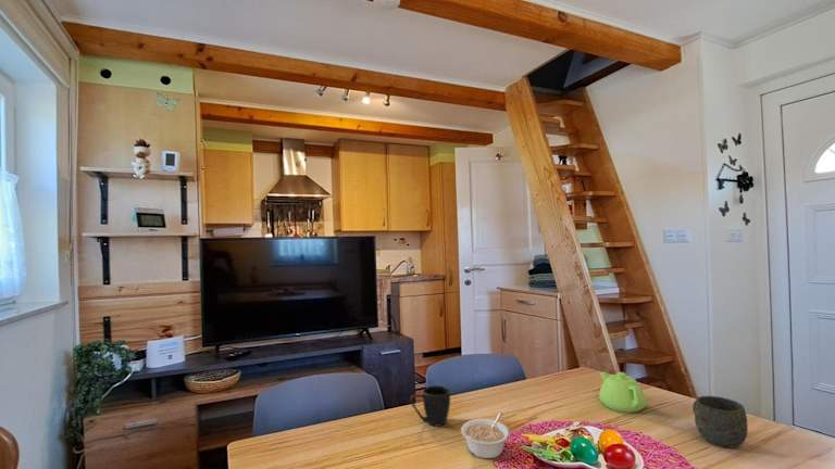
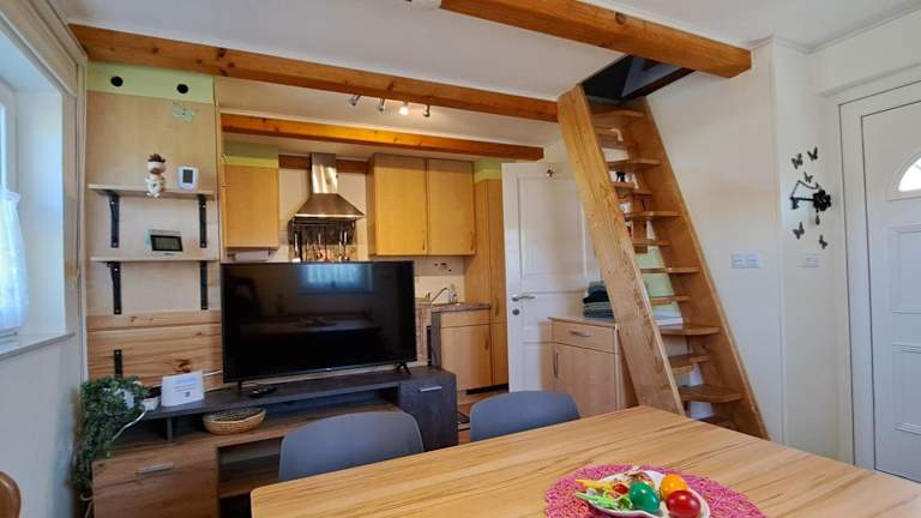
- teapot [598,371,647,414]
- legume [460,413,511,459]
- mug [410,384,451,428]
- mug [691,395,749,449]
